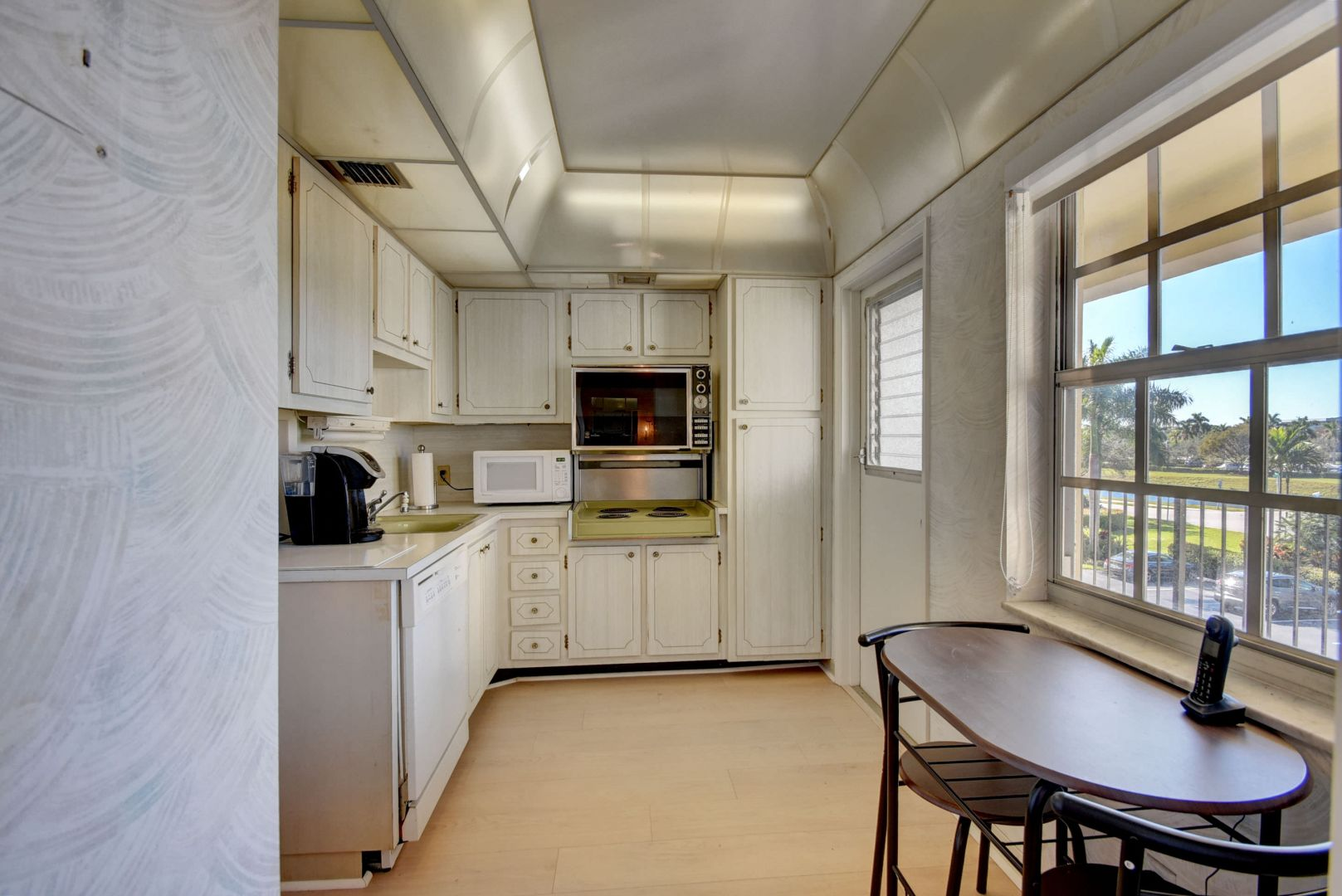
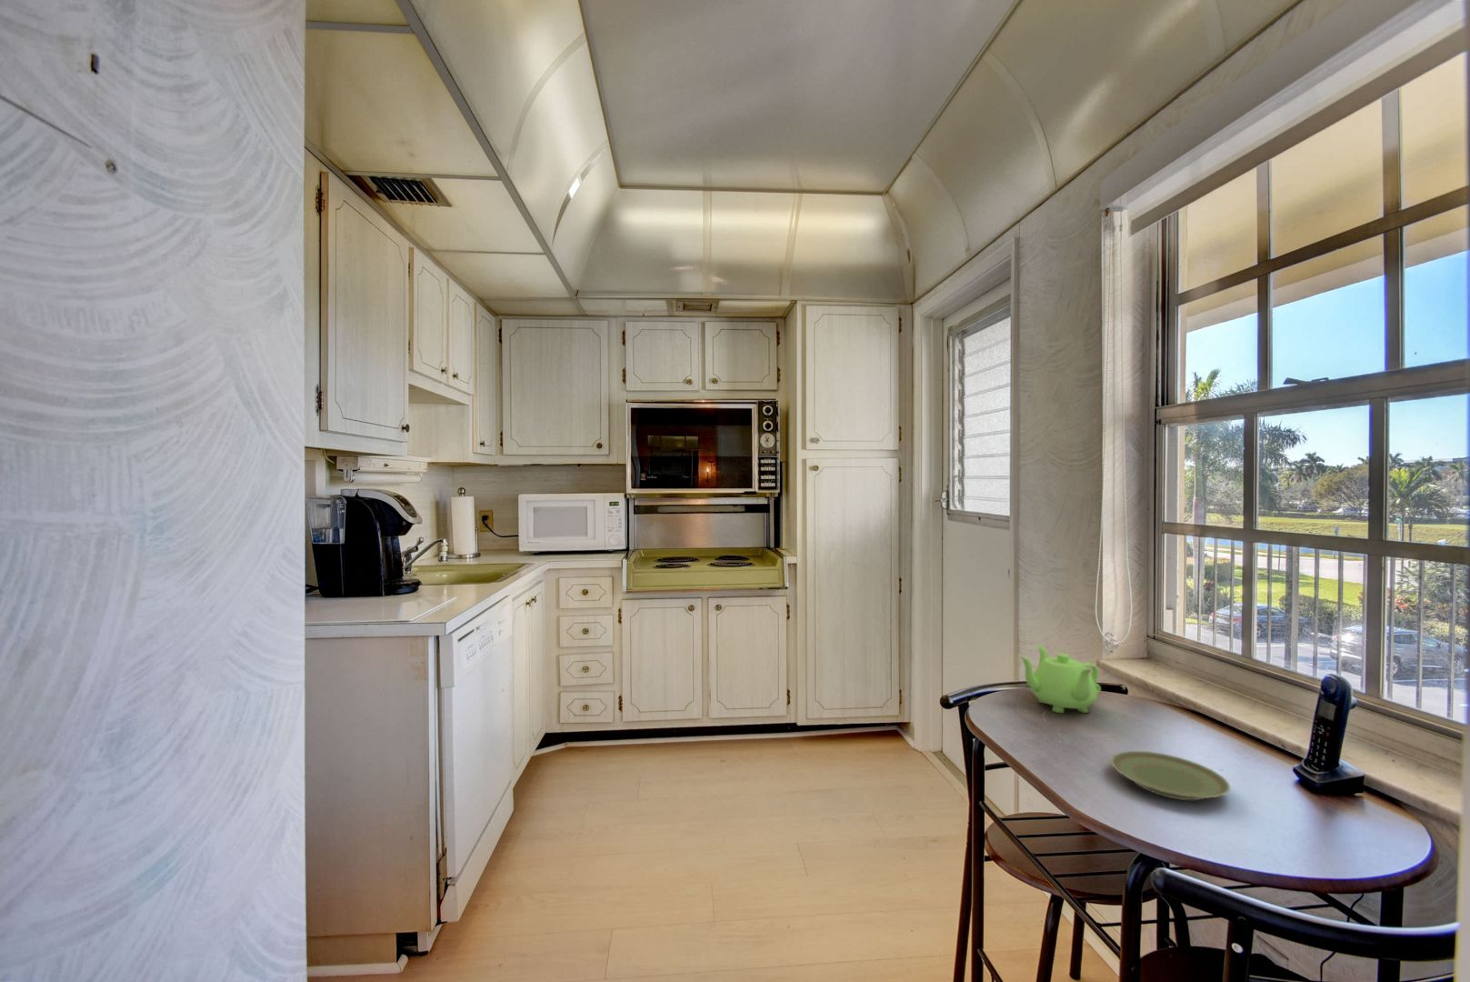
+ plate [1110,750,1231,801]
+ teapot [1018,643,1102,713]
